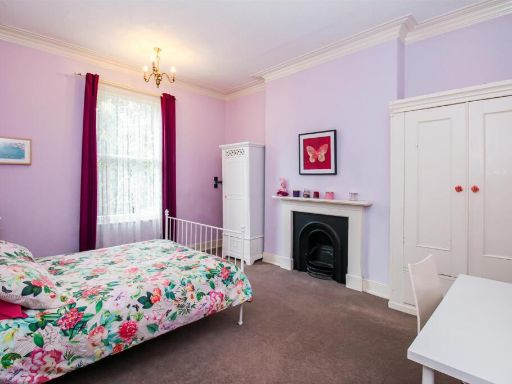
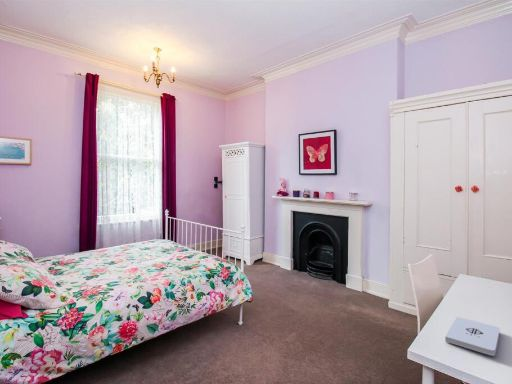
+ notepad [444,316,501,357]
